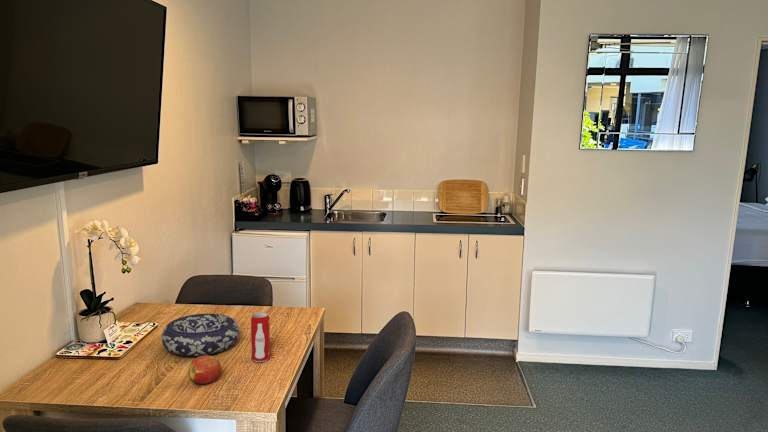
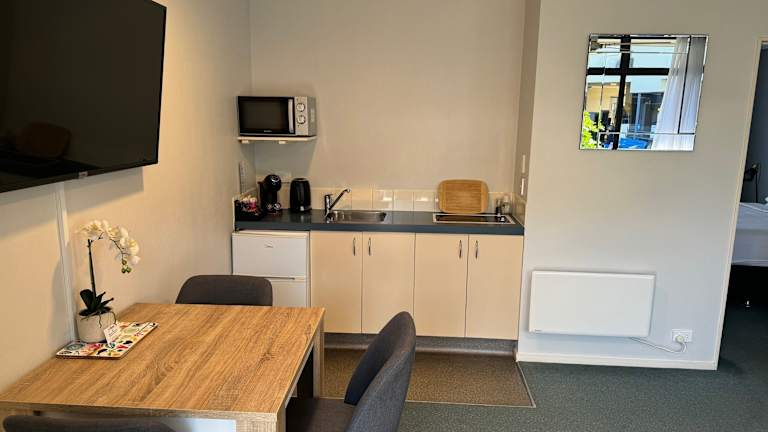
- beverage can [250,311,271,363]
- apple [187,354,222,385]
- decorative bowl [160,313,240,357]
